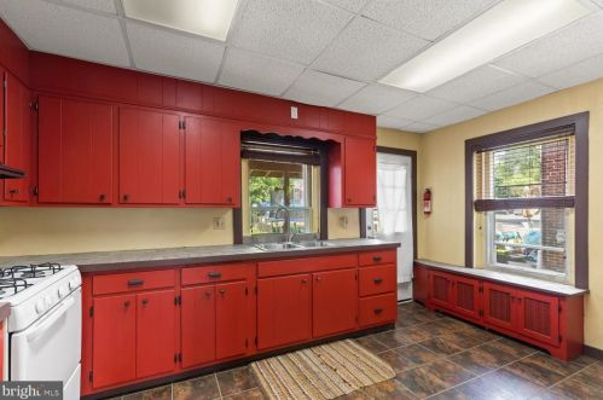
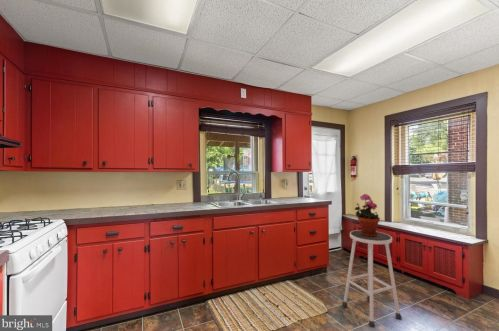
+ potted plant [354,193,381,237]
+ stool [341,229,403,329]
